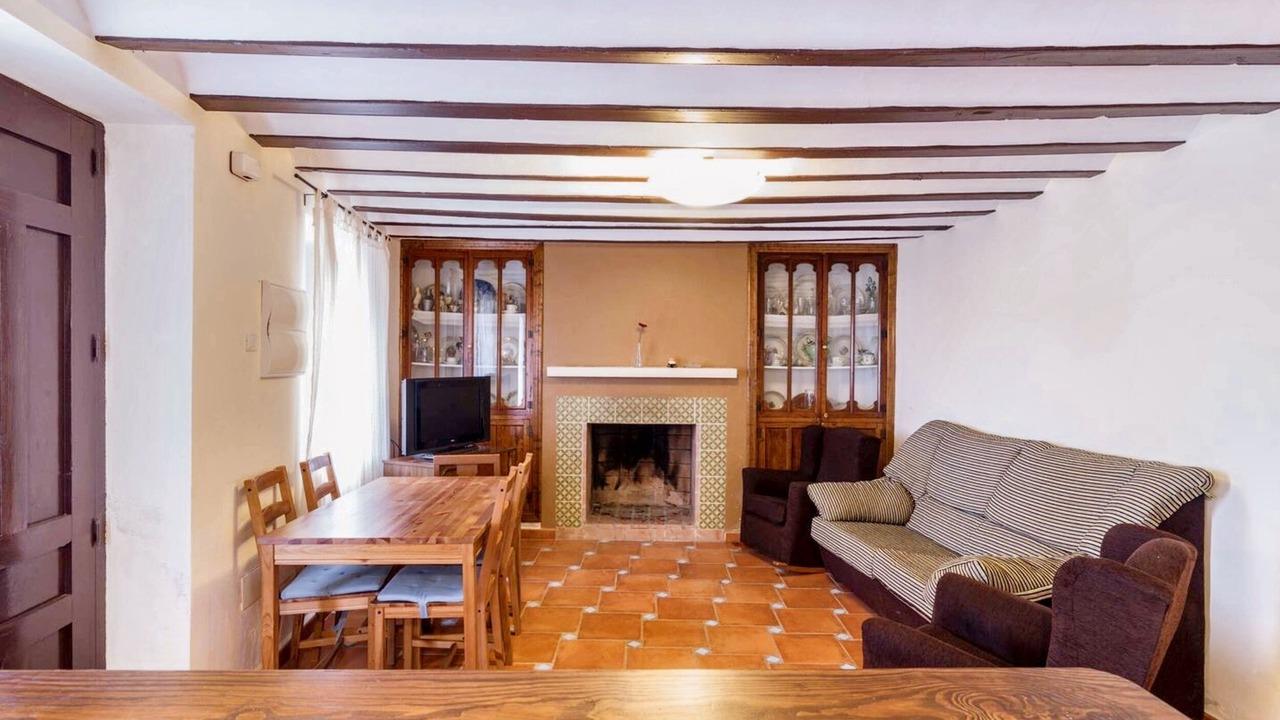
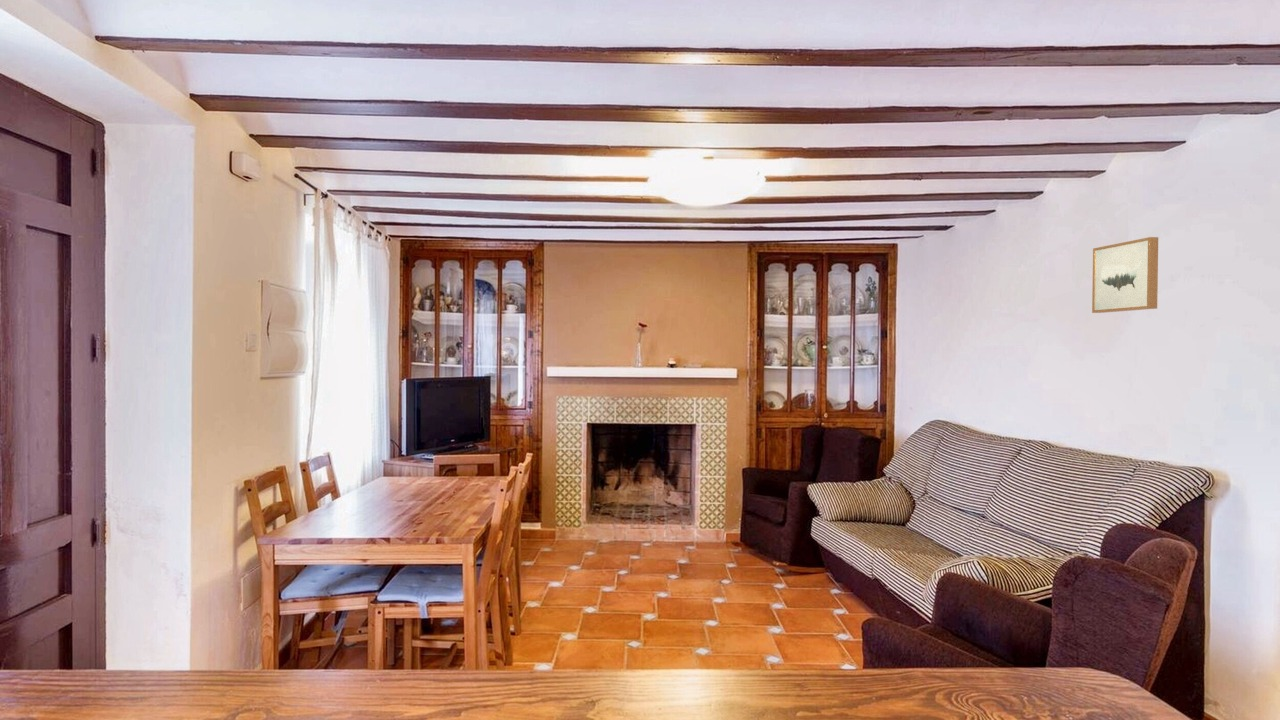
+ wall art [1091,236,1159,314]
